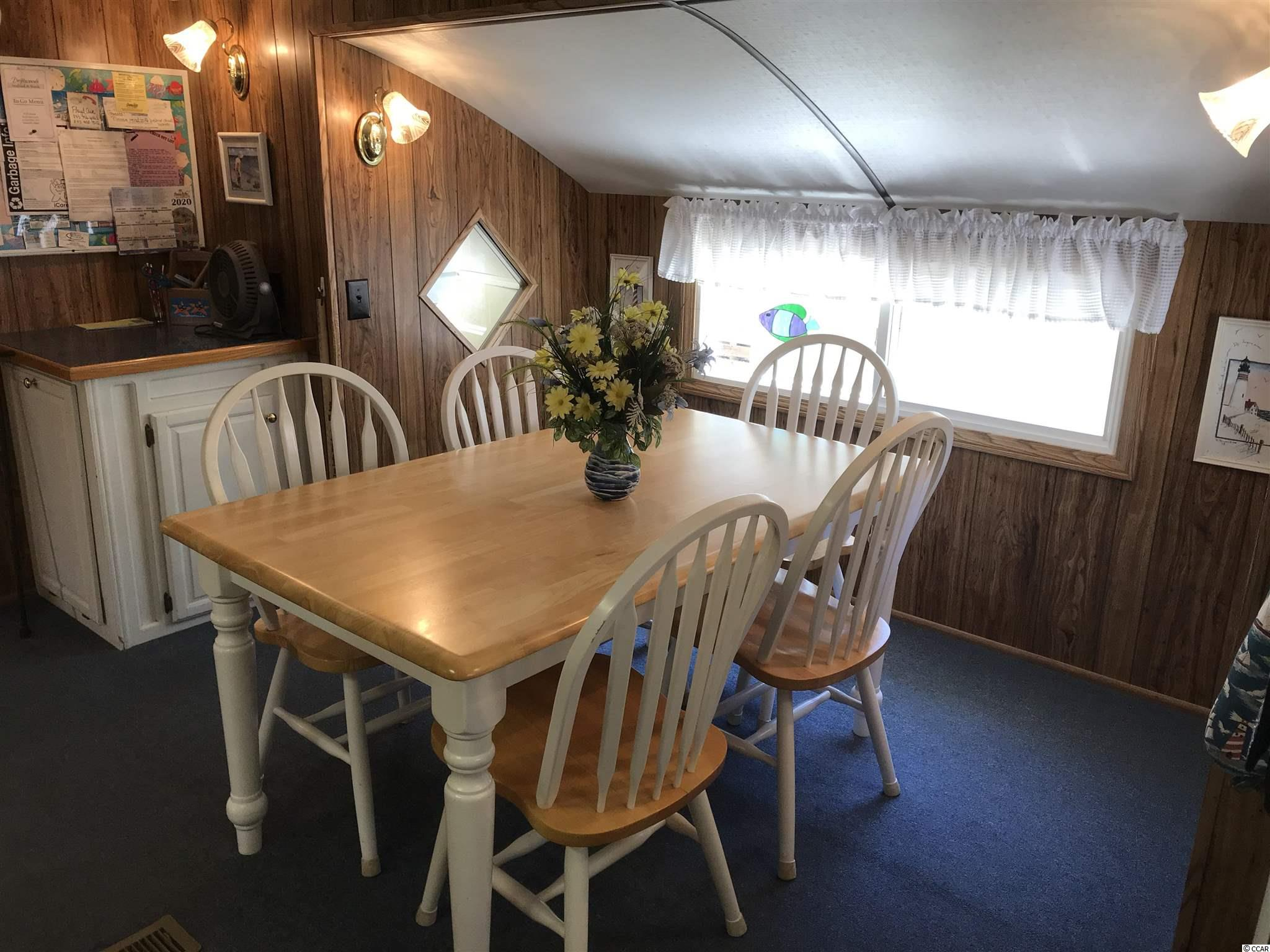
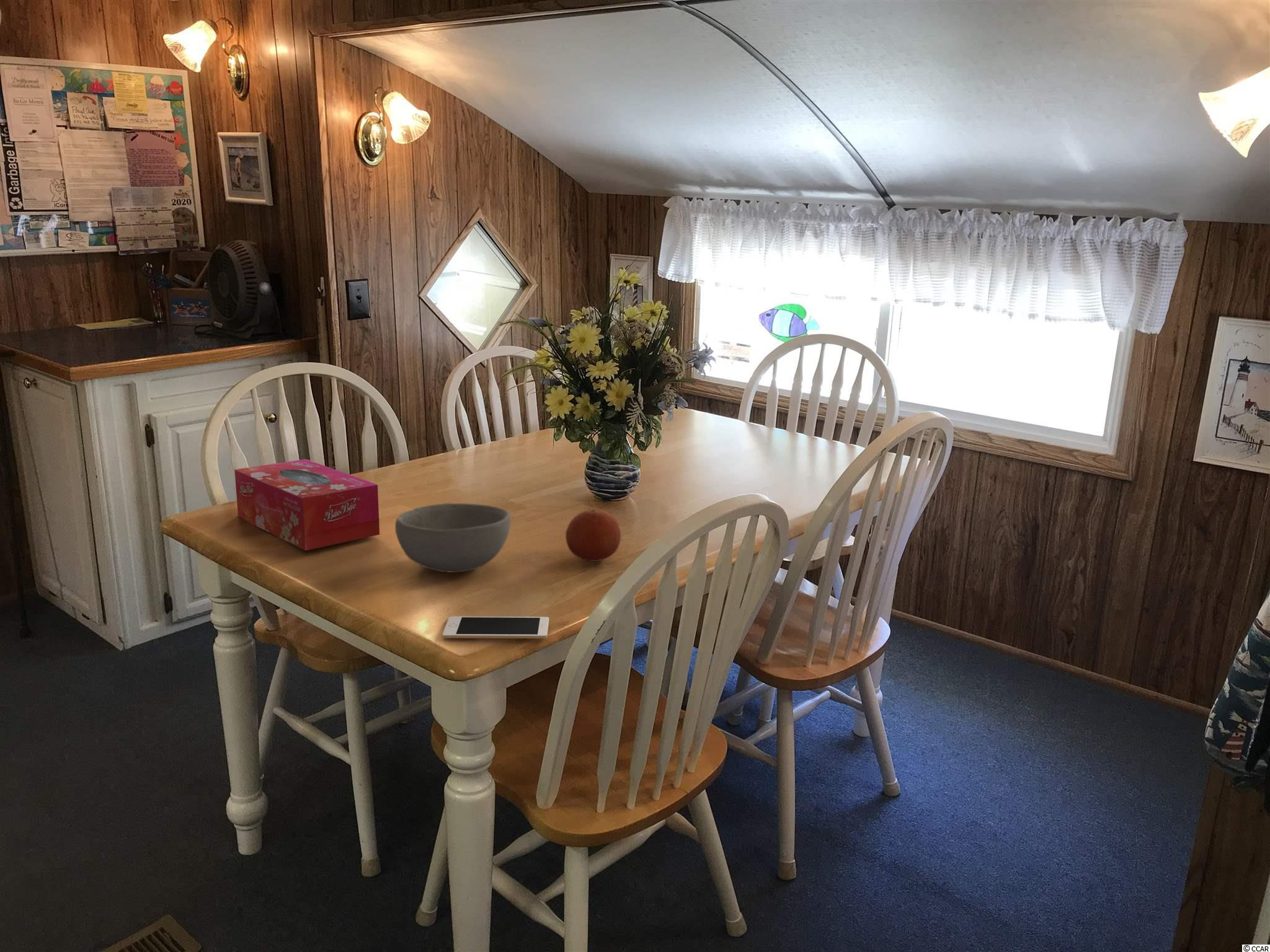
+ fruit [565,508,621,562]
+ bowl [394,503,511,573]
+ cell phone [442,616,549,640]
+ tissue box [234,459,380,551]
